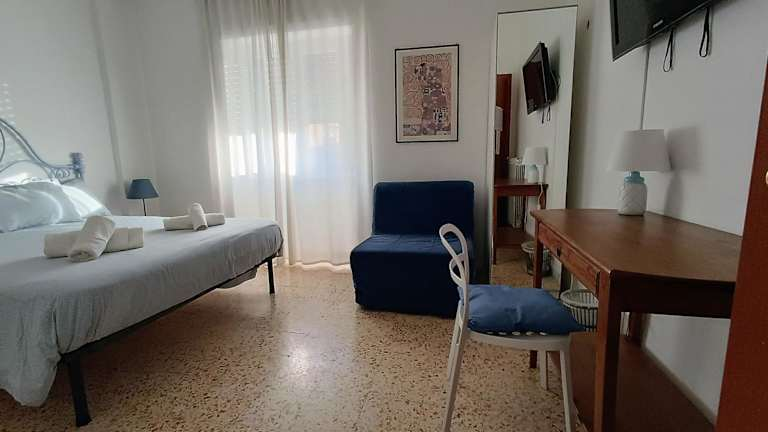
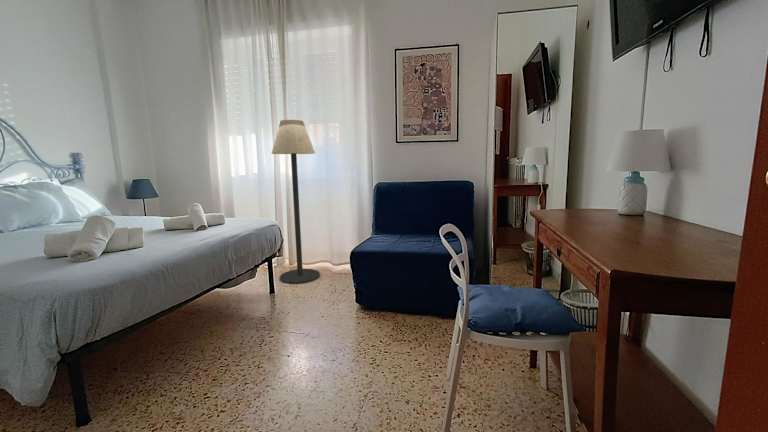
+ floor lamp [270,119,321,285]
